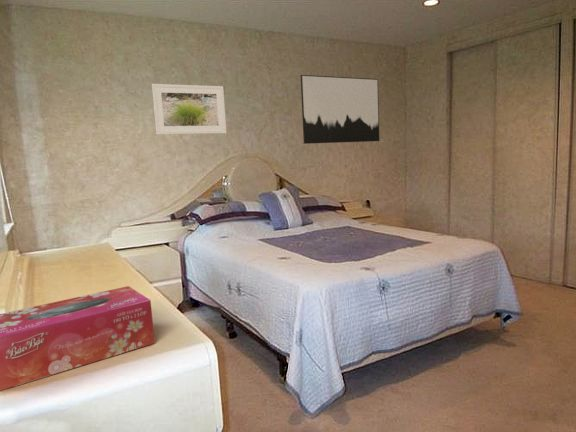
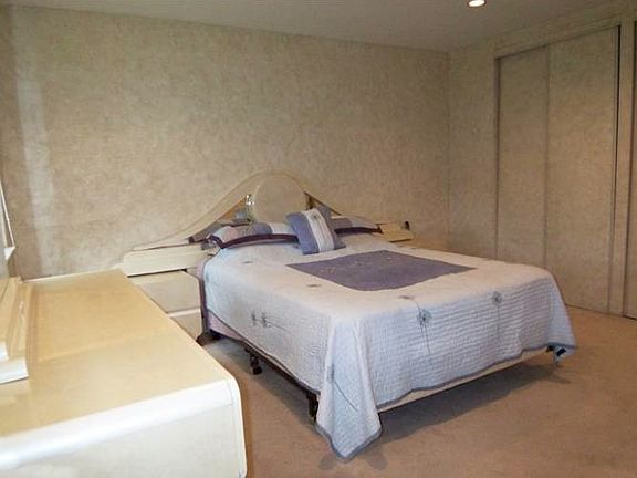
- wall art [300,74,380,145]
- tissue box [0,285,156,392]
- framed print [151,83,227,136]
